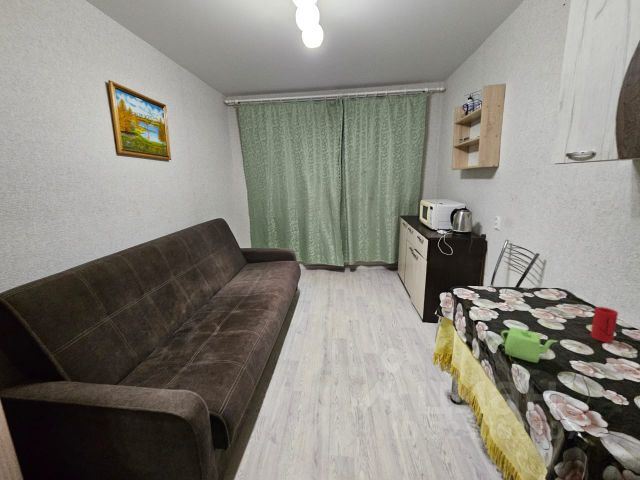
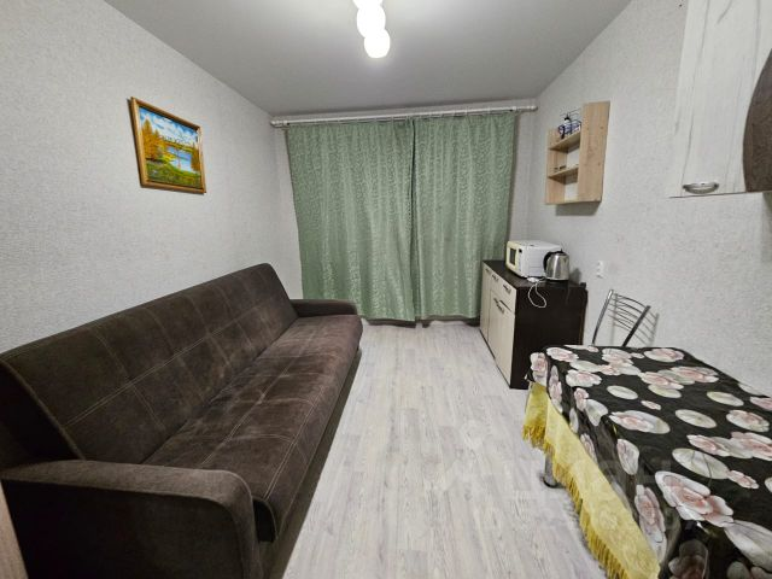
- cup [590,306,619,343]
- teapot [500,326,559,364]
